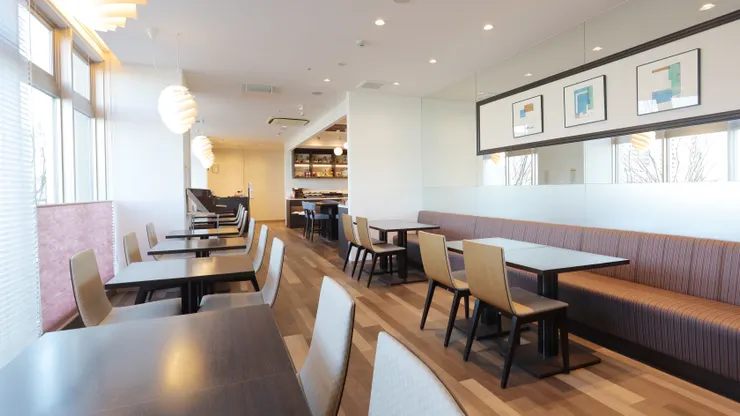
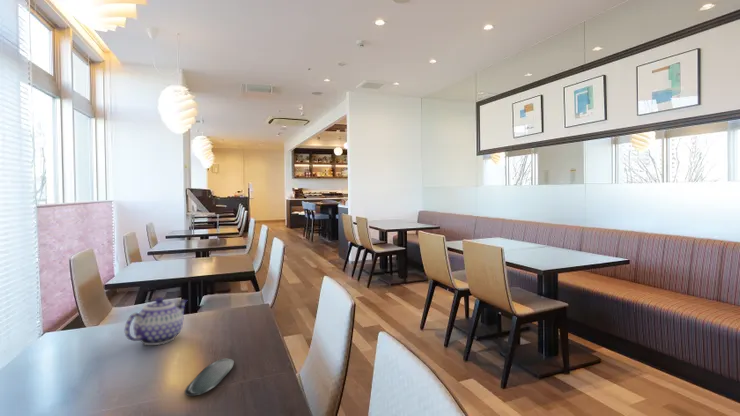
+ teapot [124,296,188,346]
+ oval tray [184,358,235,397]
